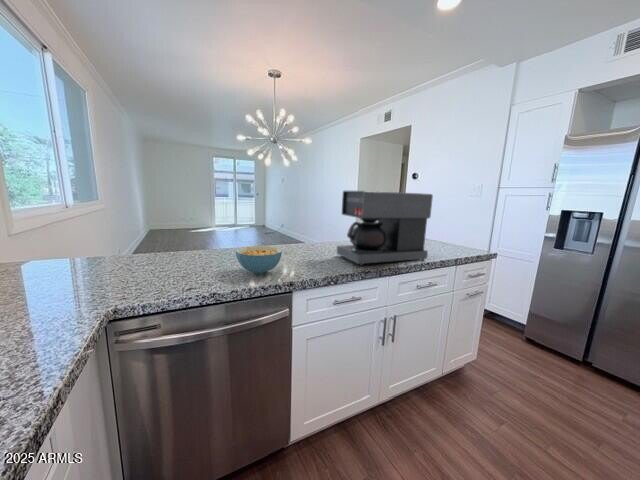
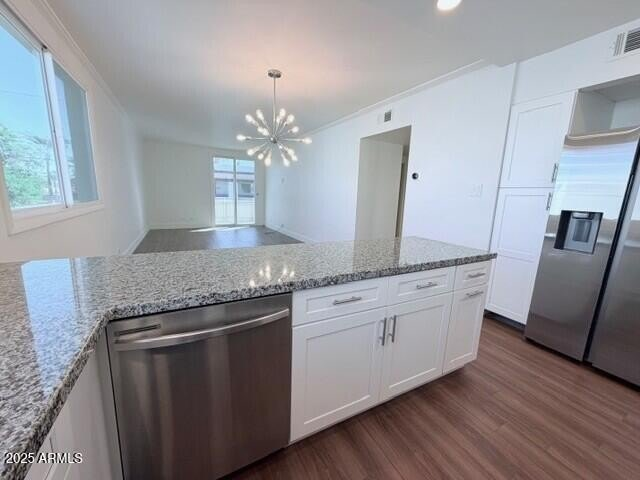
- cereal bowl [235,245,283,275]
- coffee maker [336,190,434,267]
